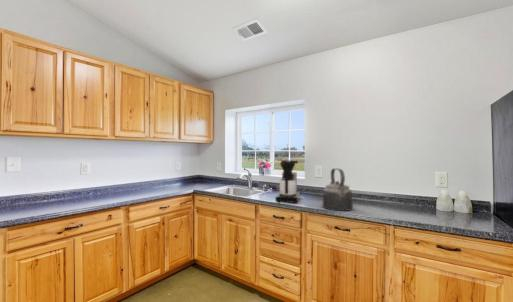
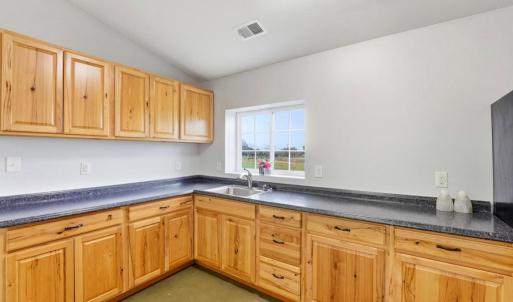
- coffee maker [274,160,301,205]
- kettle [322,167,354,212]
